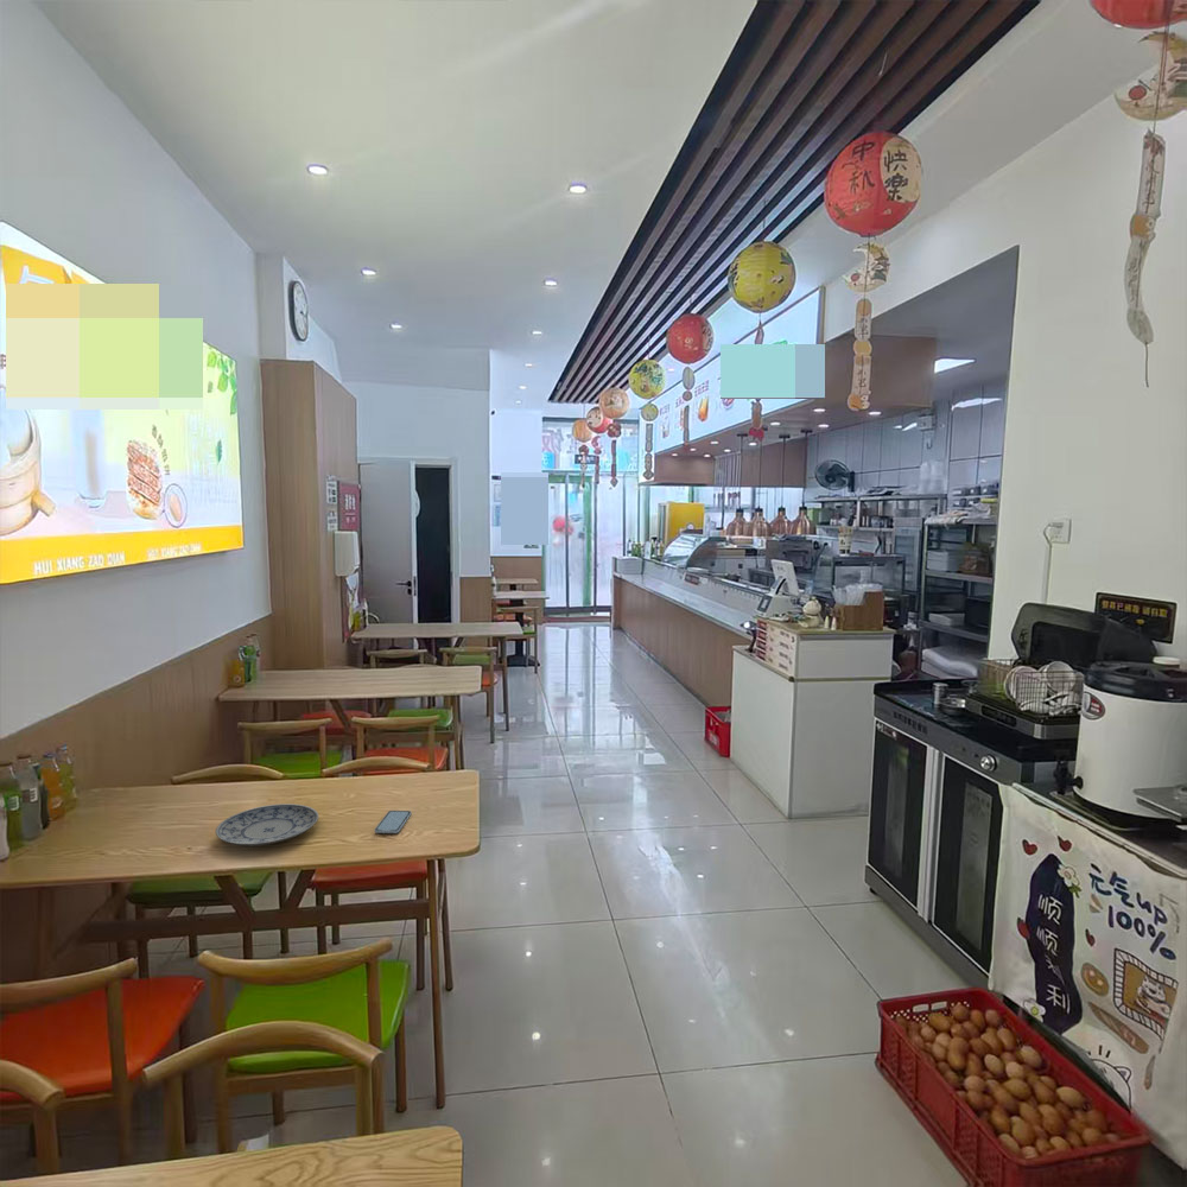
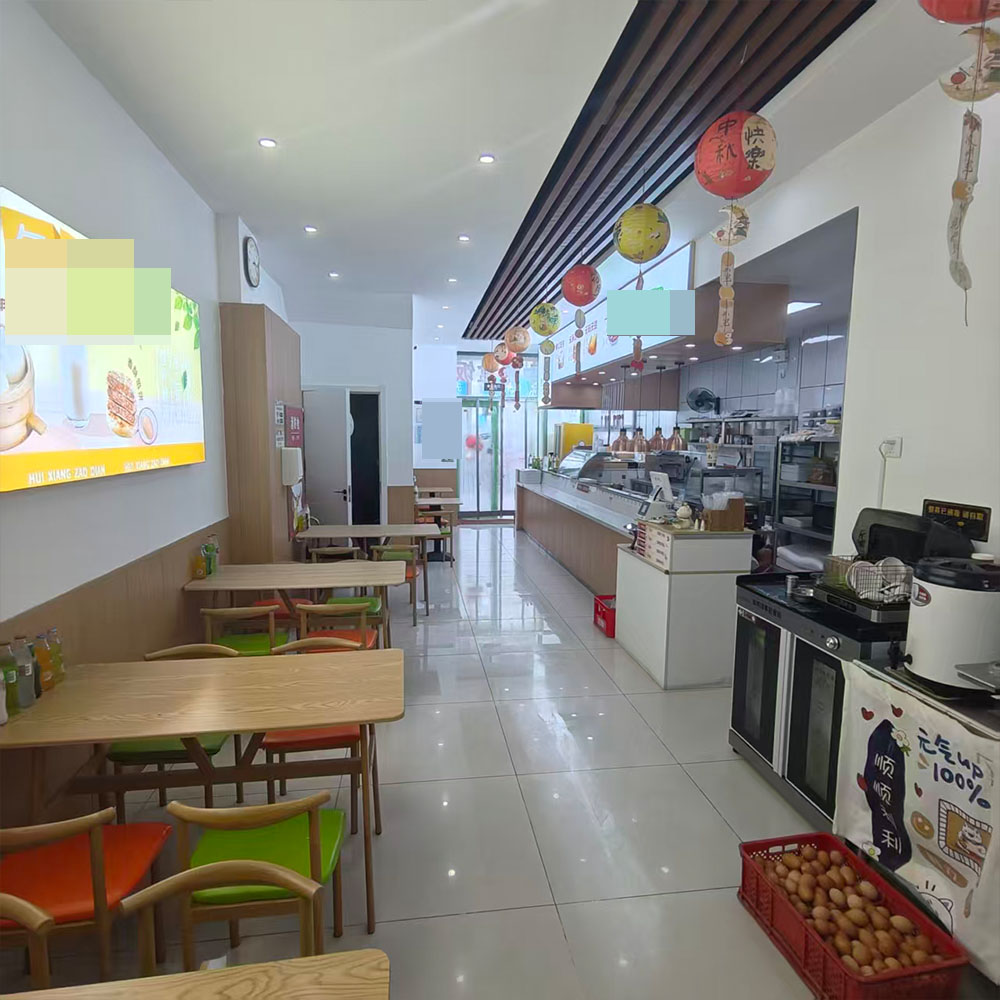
- smartphone [374,810,412,834]
- plate [215,802,319,848]
